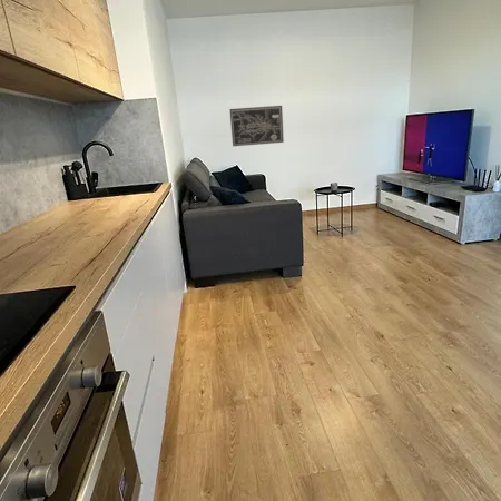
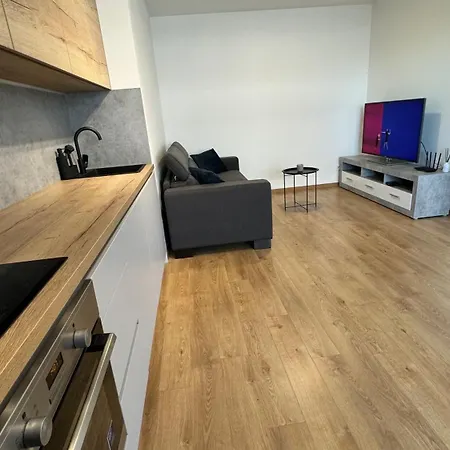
- wall art [228,105,285,147]
